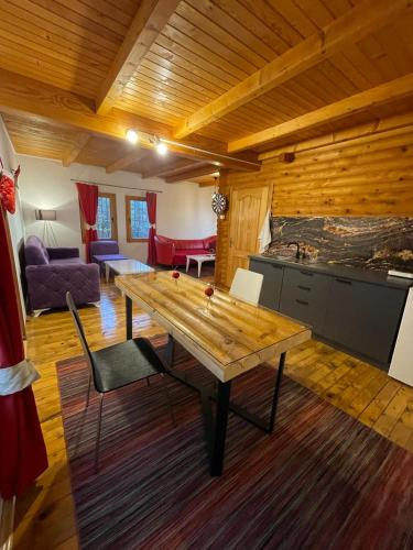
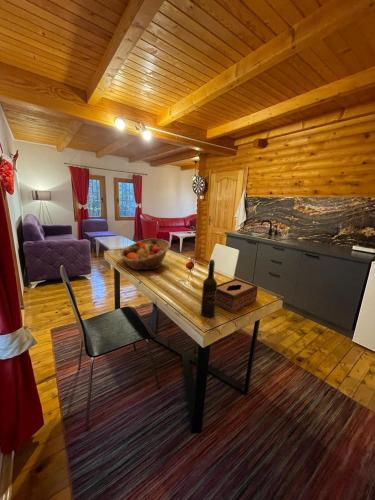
+ fruit basket [119,237,172,271]
+ wine bottle [200,259,218,318]
+ tissue box [215,278,259,314]
